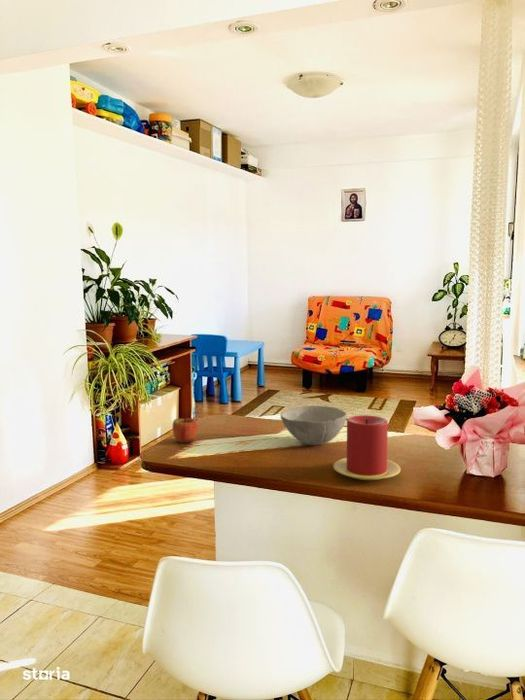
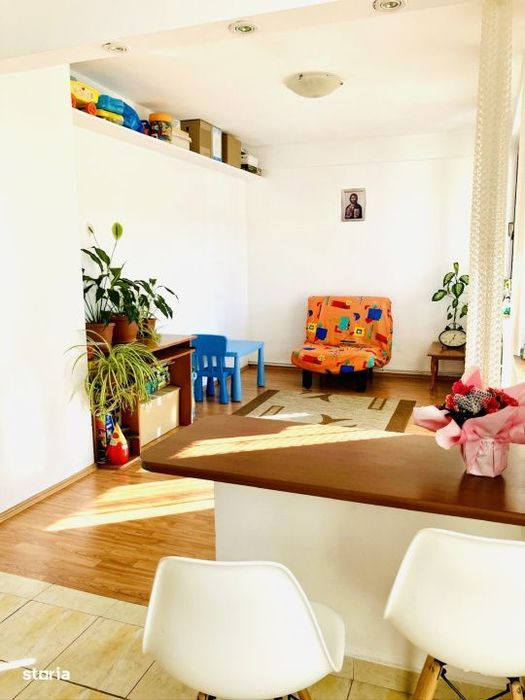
- candle [332,414,402,481]
- apple [171,411,199,444]
- bowl [279,405,348,446]
